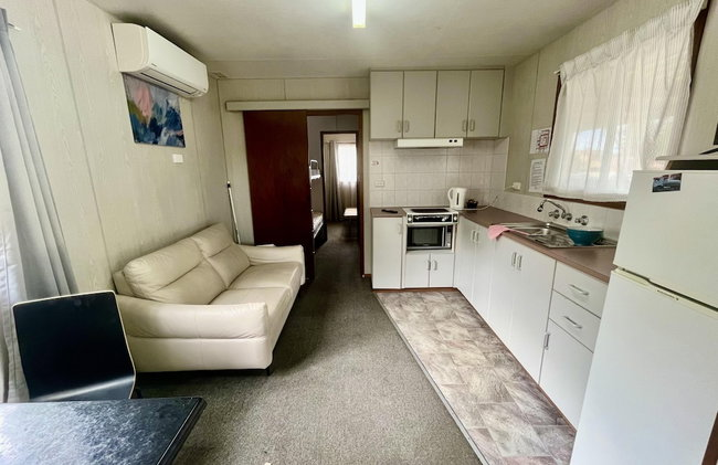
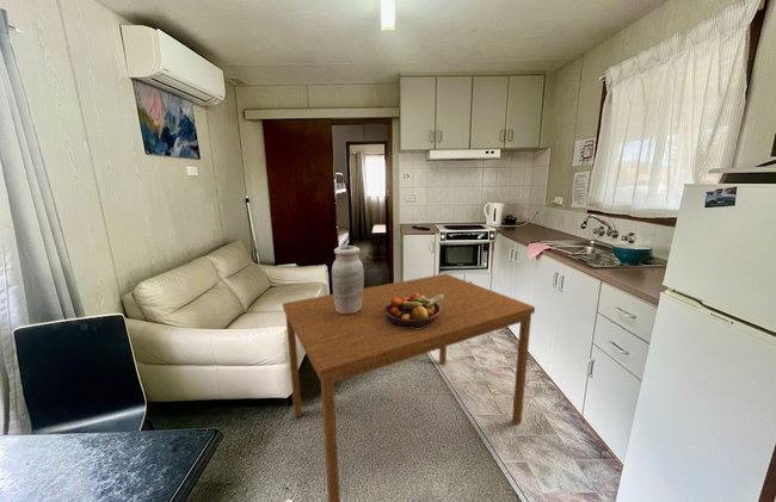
+ fruit bowl [384,293,444,328]
+ vase [331,244,365,314]
+ dining table [282,273,536,502]
